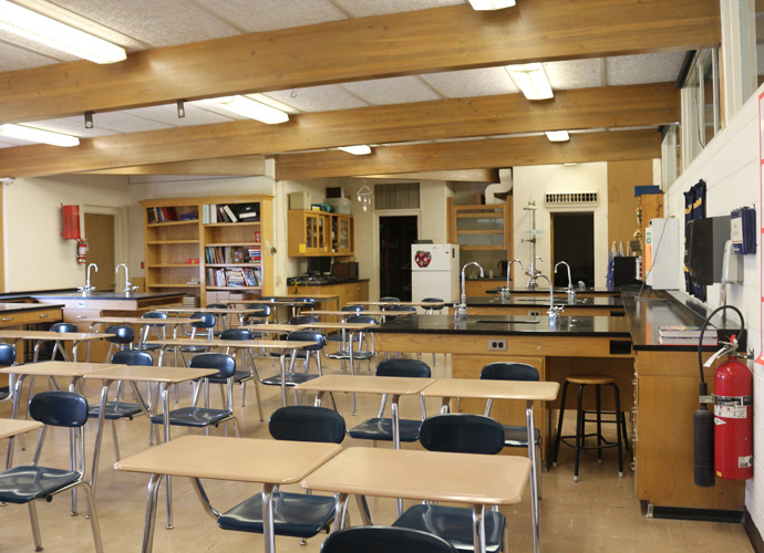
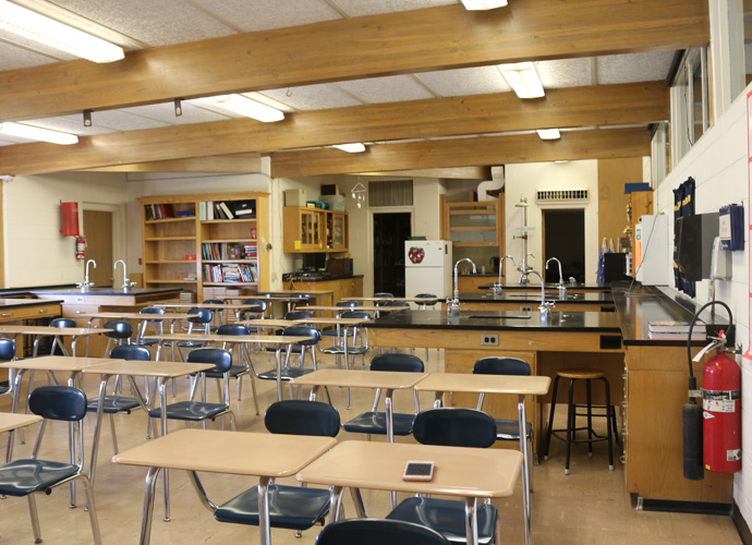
+ cell phone [402,460,435,482]
